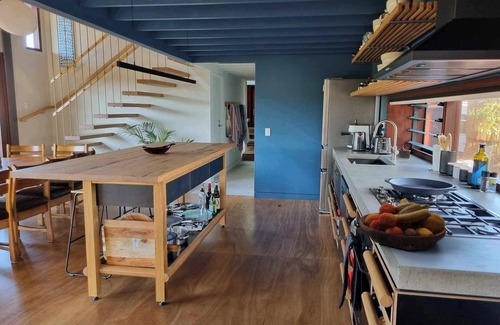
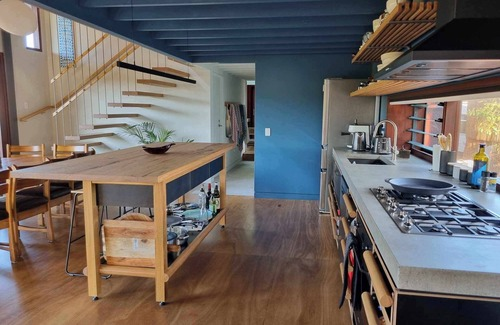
- fruit bowl [358,197,447,251]
